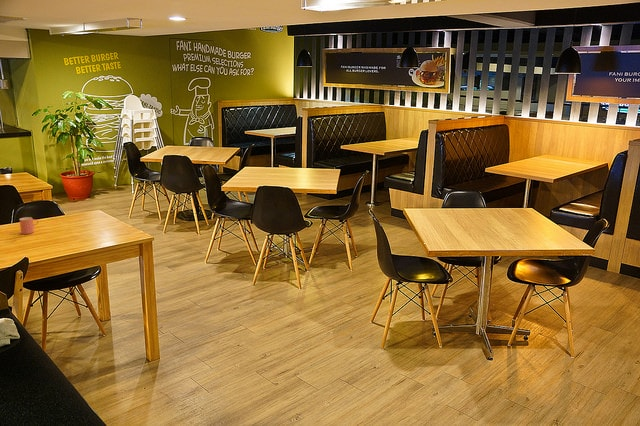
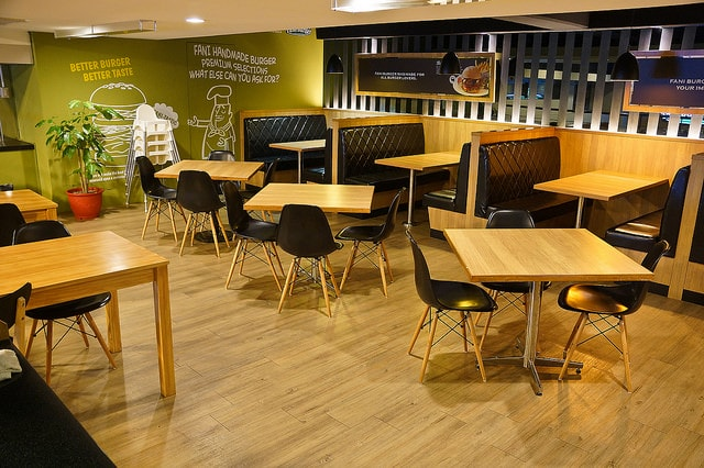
- cup [19,216,39,235]
